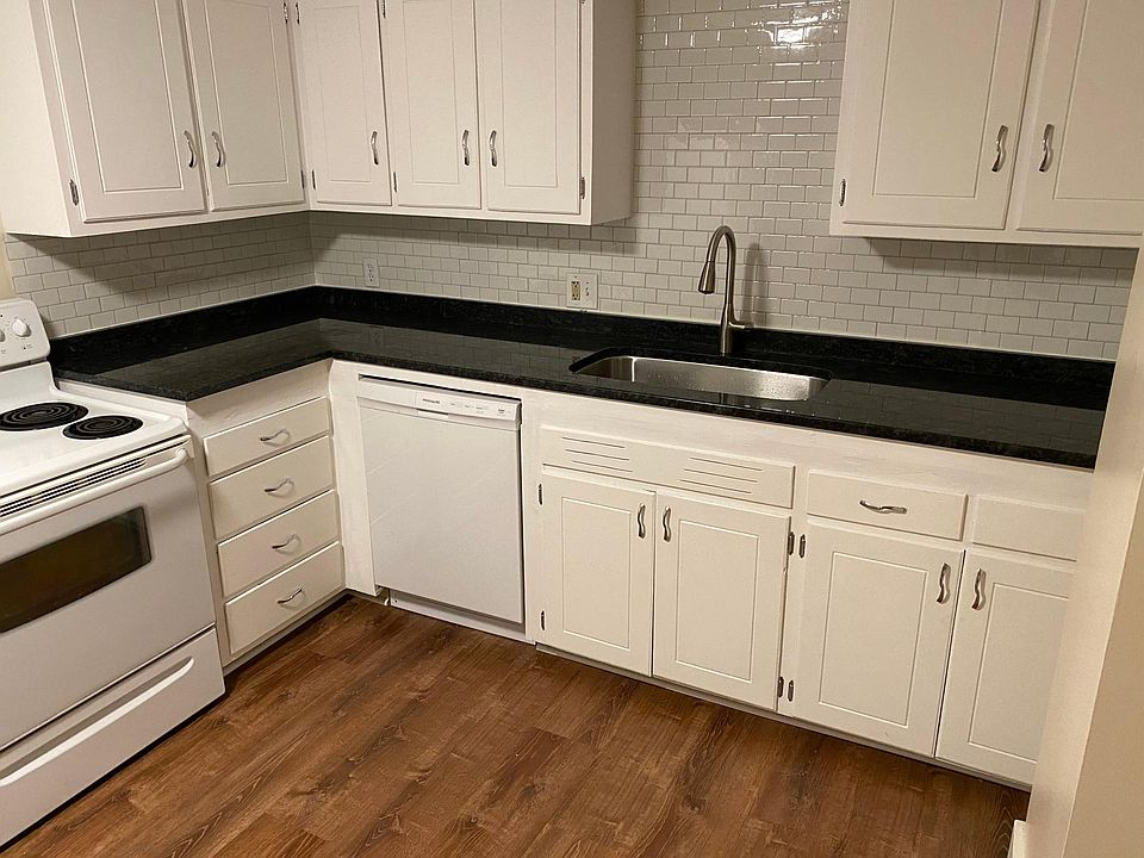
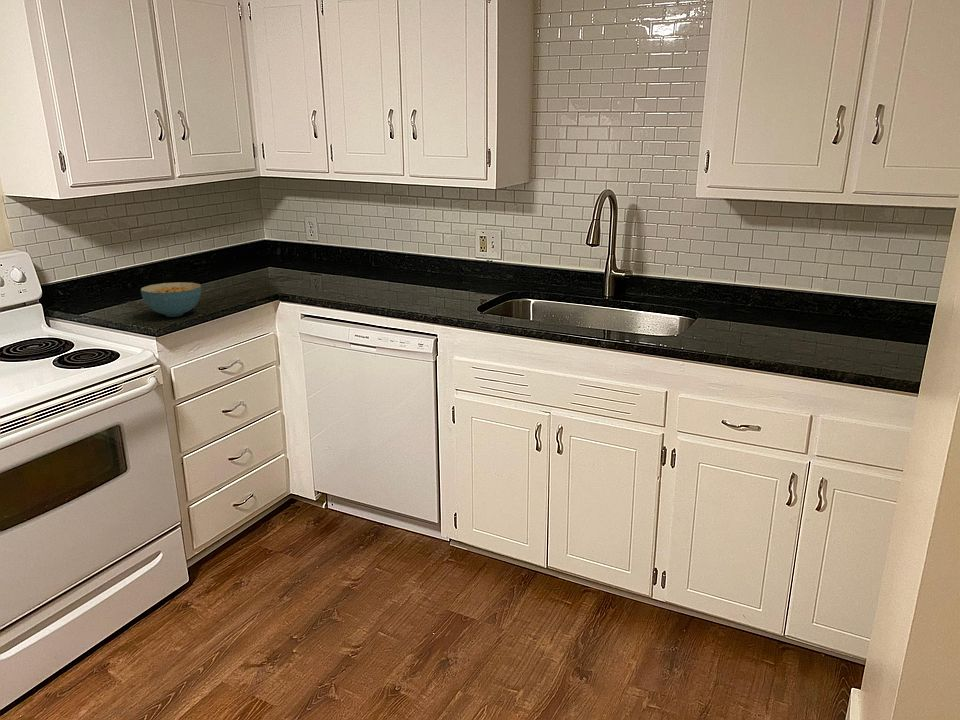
+ cereal bowl [140,281,202,318]
